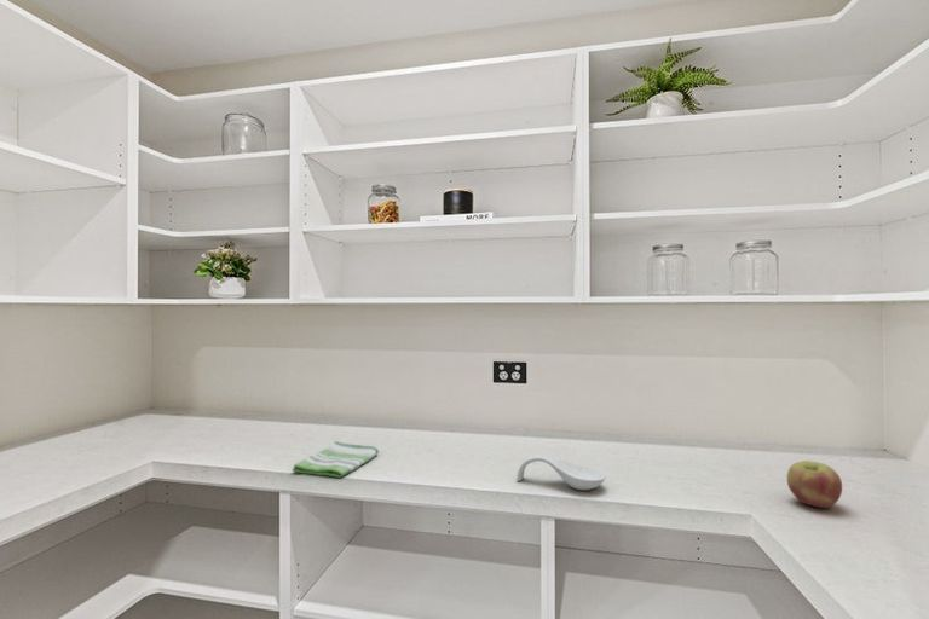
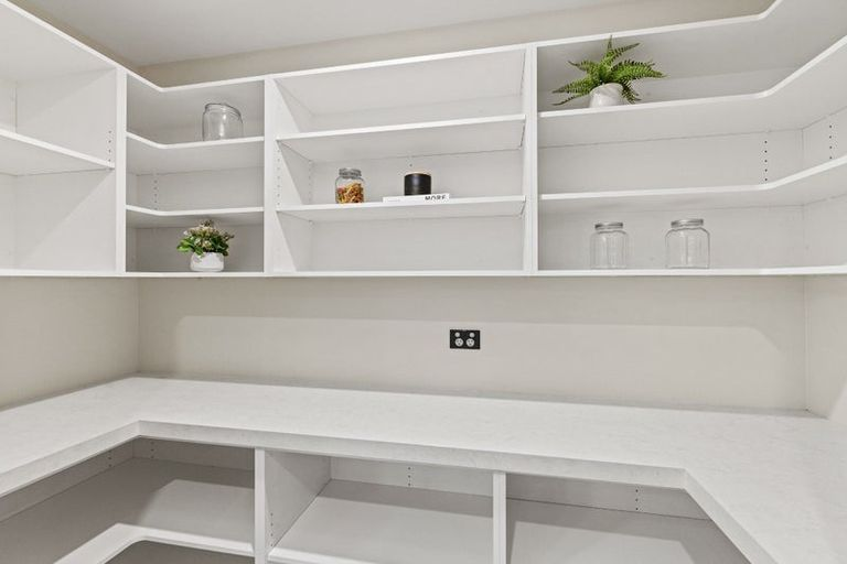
- dish towel [292,440,380,479]
- spoon rest [515,453,607,491]
- apple [786,459,843,509]
